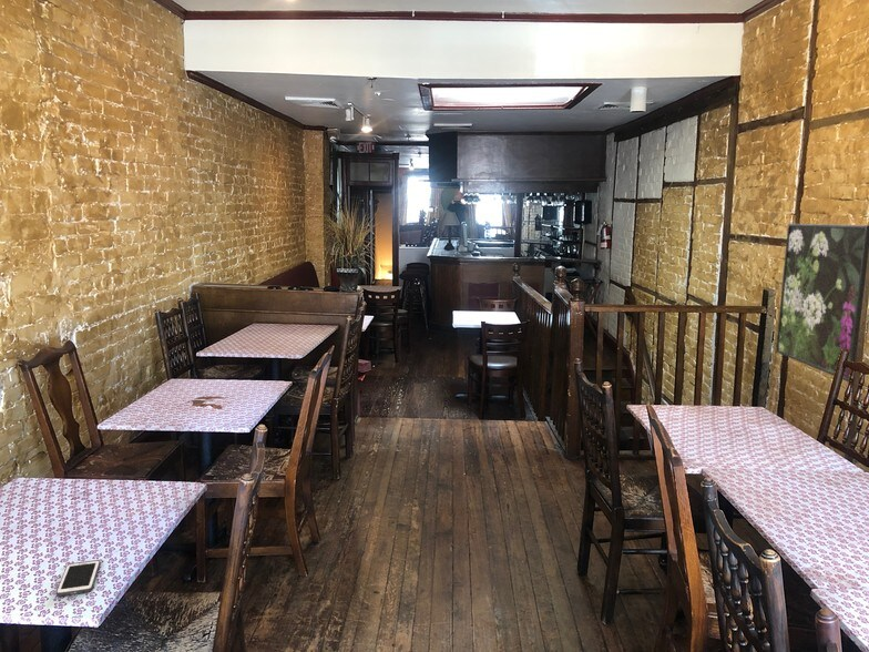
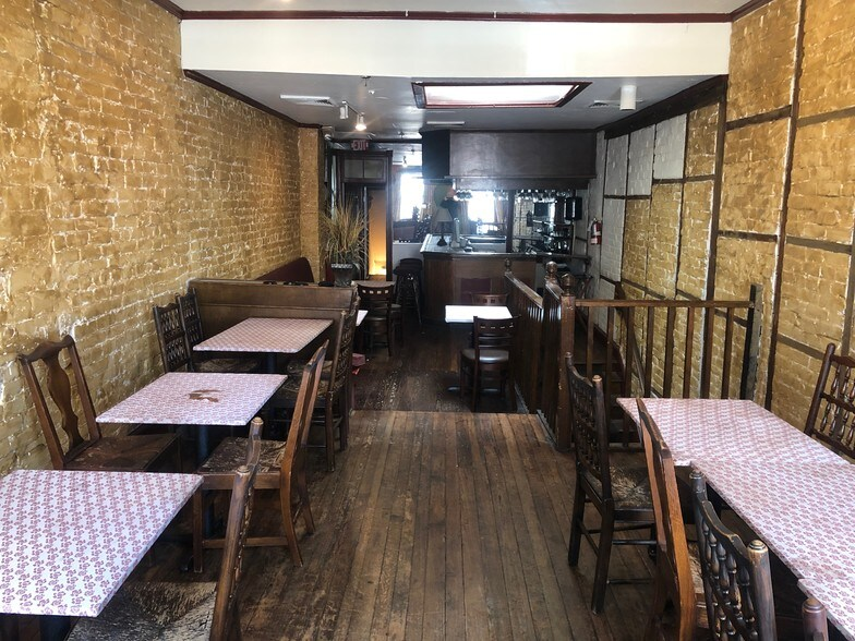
- cell phone [55,559,101,598]
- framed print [775,223,869,383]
